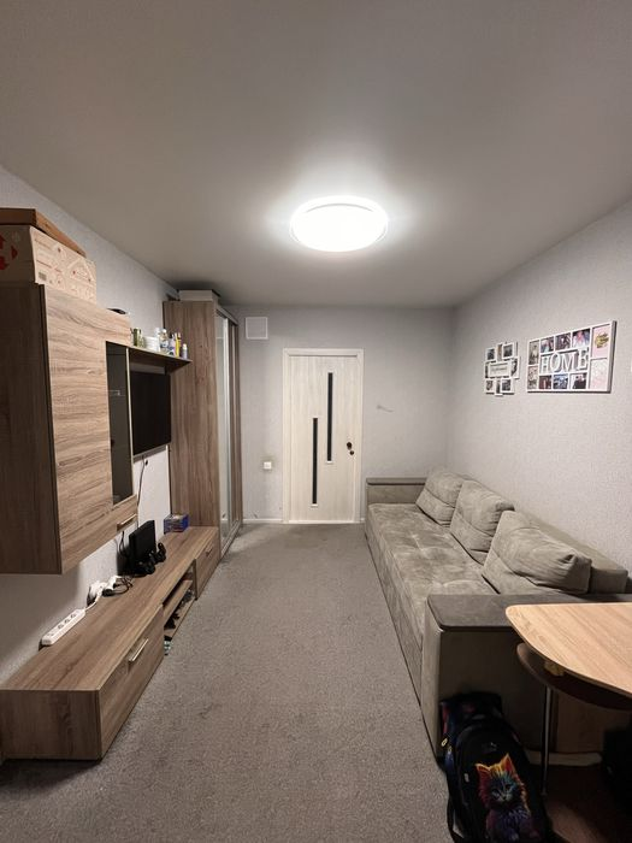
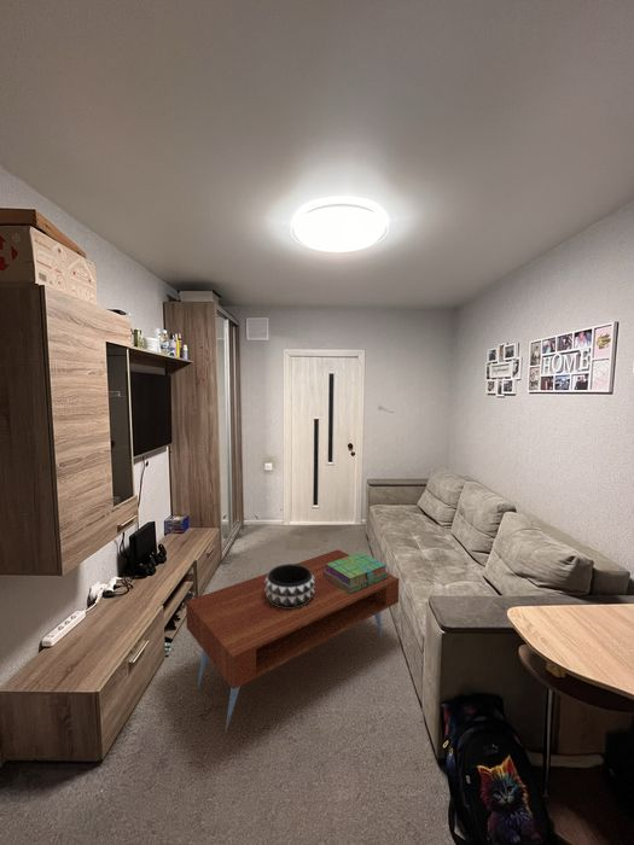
+ coffee table [185,548,400,734]
+ stack of books [324,552,389,594]
+ decorative bowl [264,563,315,608]
